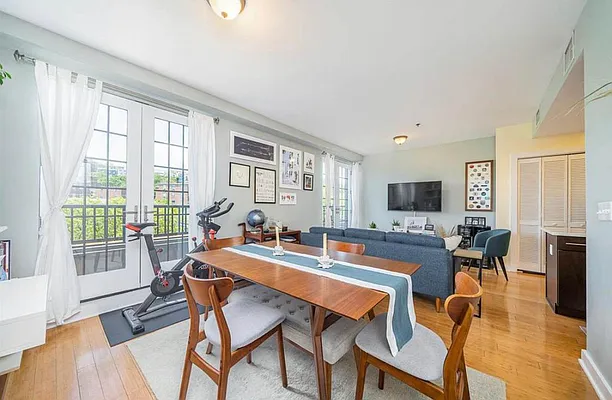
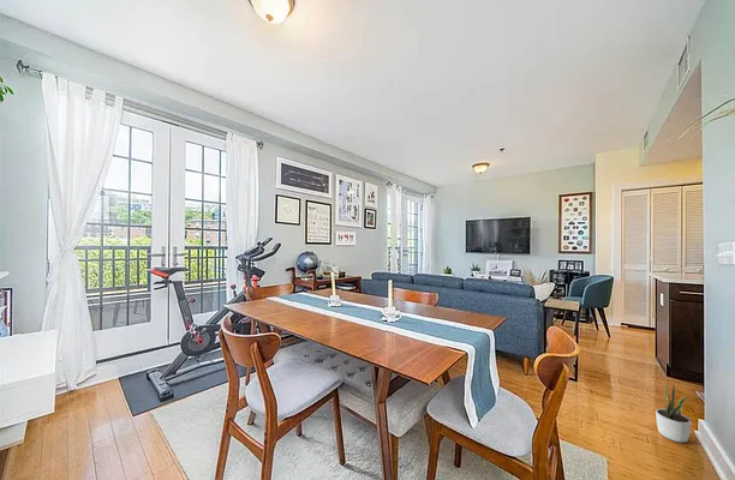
+ potted plant [655,379,692,444]
